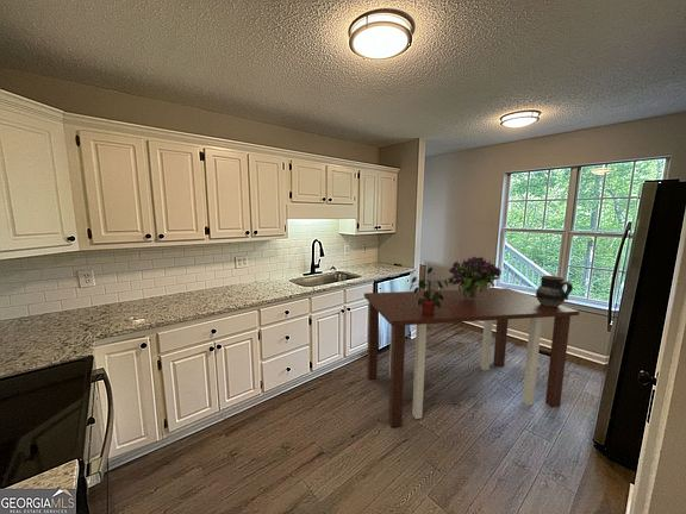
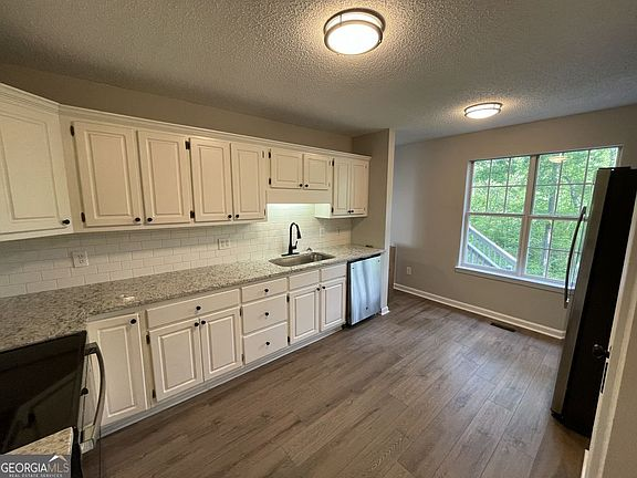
- dining table [363,287,580,427]
- potted plant [409,267,449,314]
- ceramic jug [535,275,574,307]
- bouquet [447,255,503,297]
